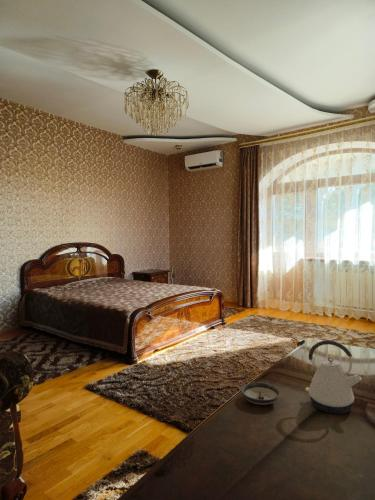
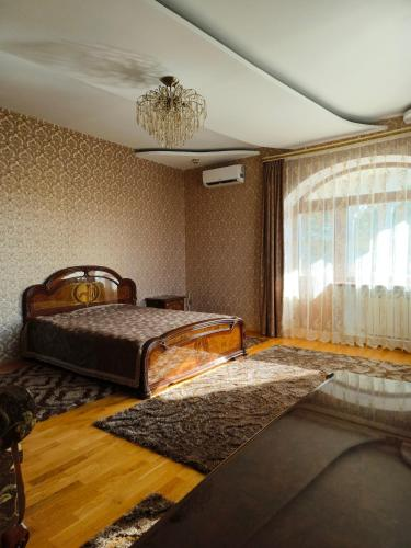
- kettle [304,339,363,415]
- saucer [240,381,282,406]
